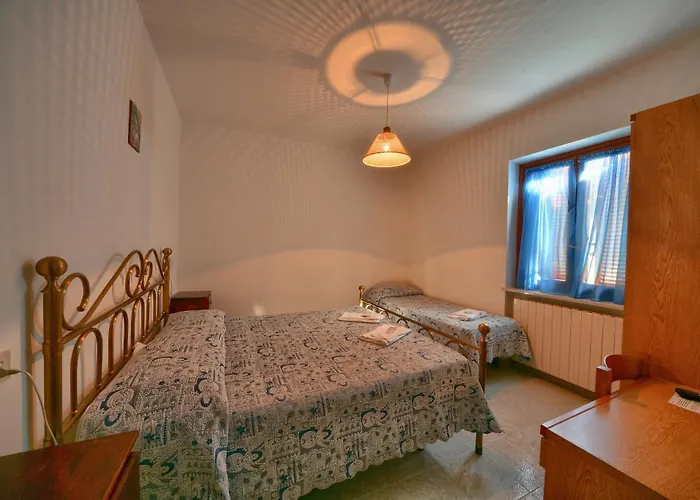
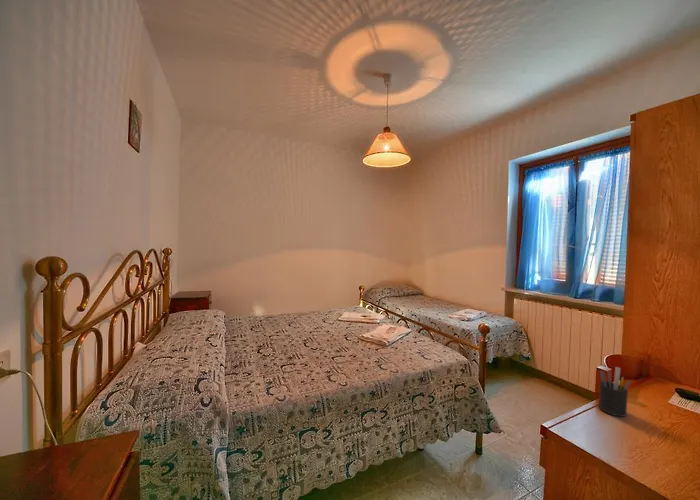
+ pen holder [597,366,631,418]
